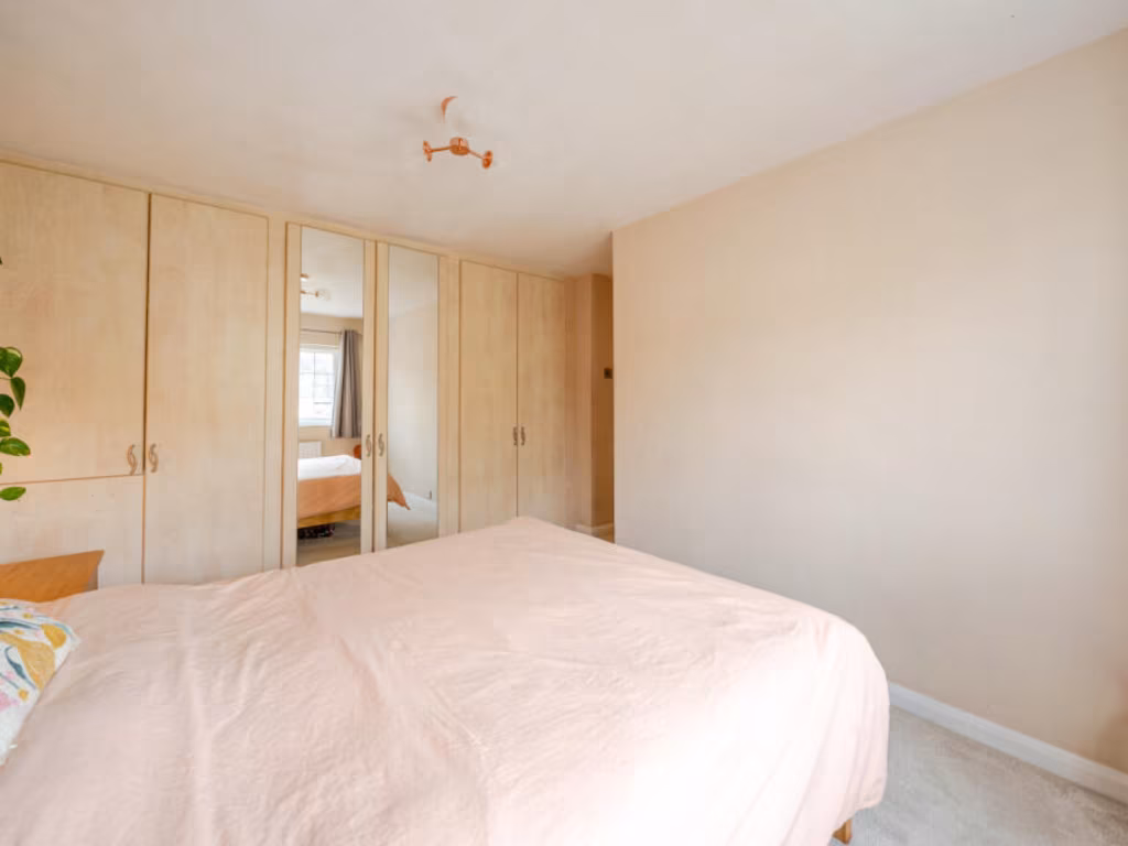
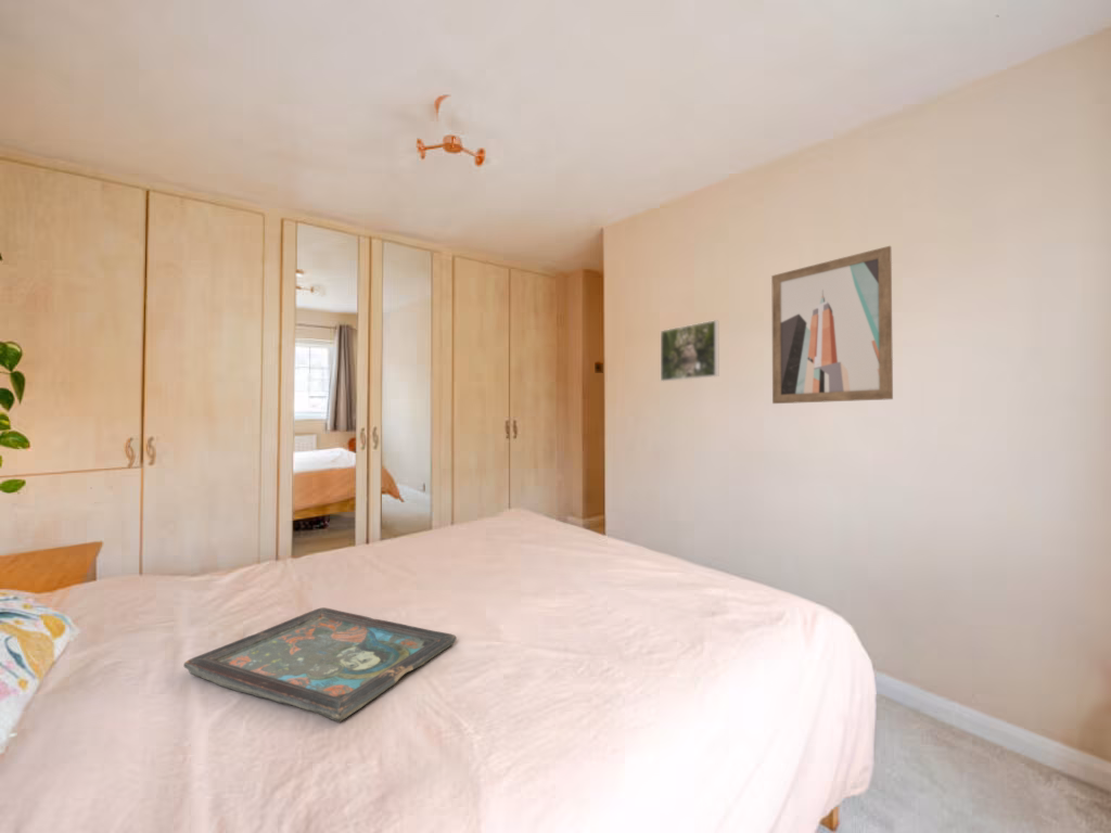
+ wall art [770,245,894,405]
+ decorative tray [182,606,458,722]
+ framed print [660,319,719,383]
